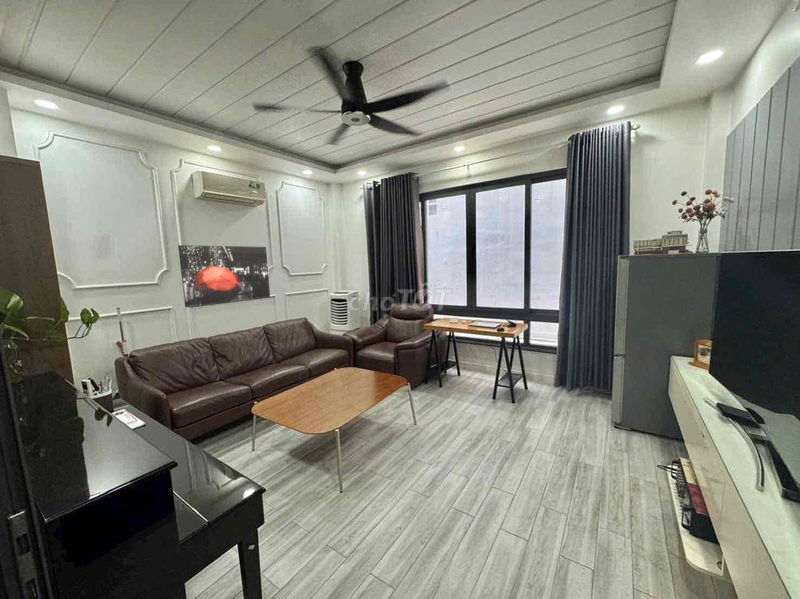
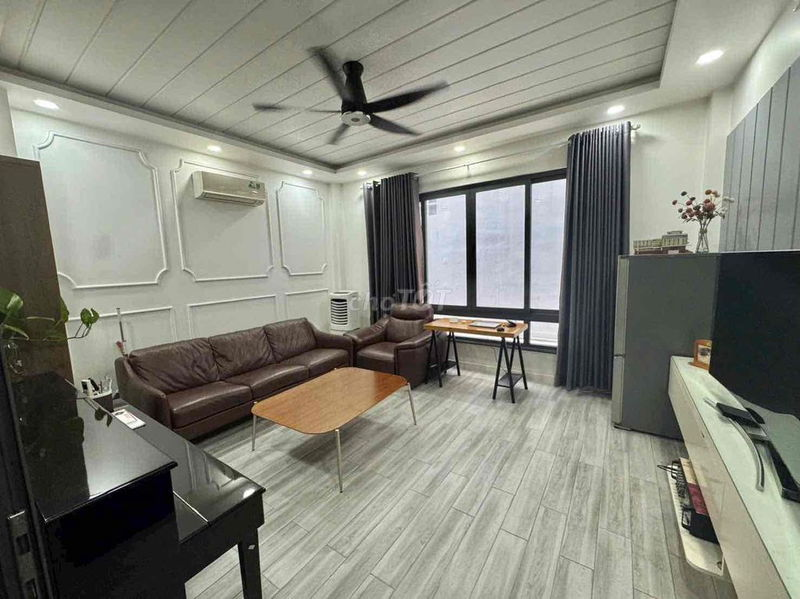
- wall art [177,244,271,308]
